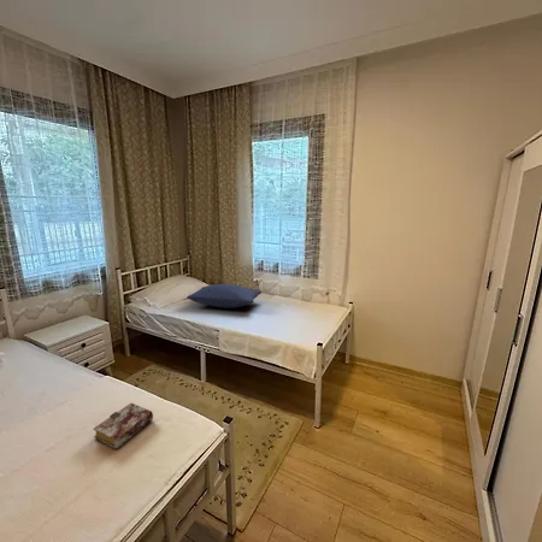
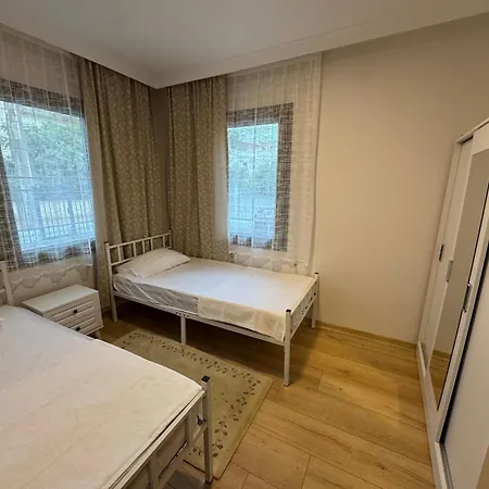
- pillow [185,283,263,310]
- book [93,402,154,449]
